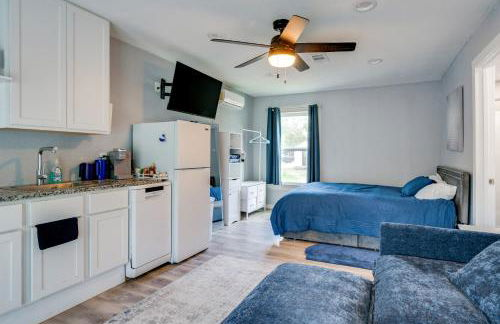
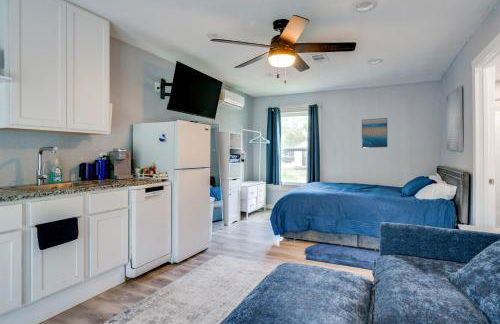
+ wall art [361,117,389,149]
